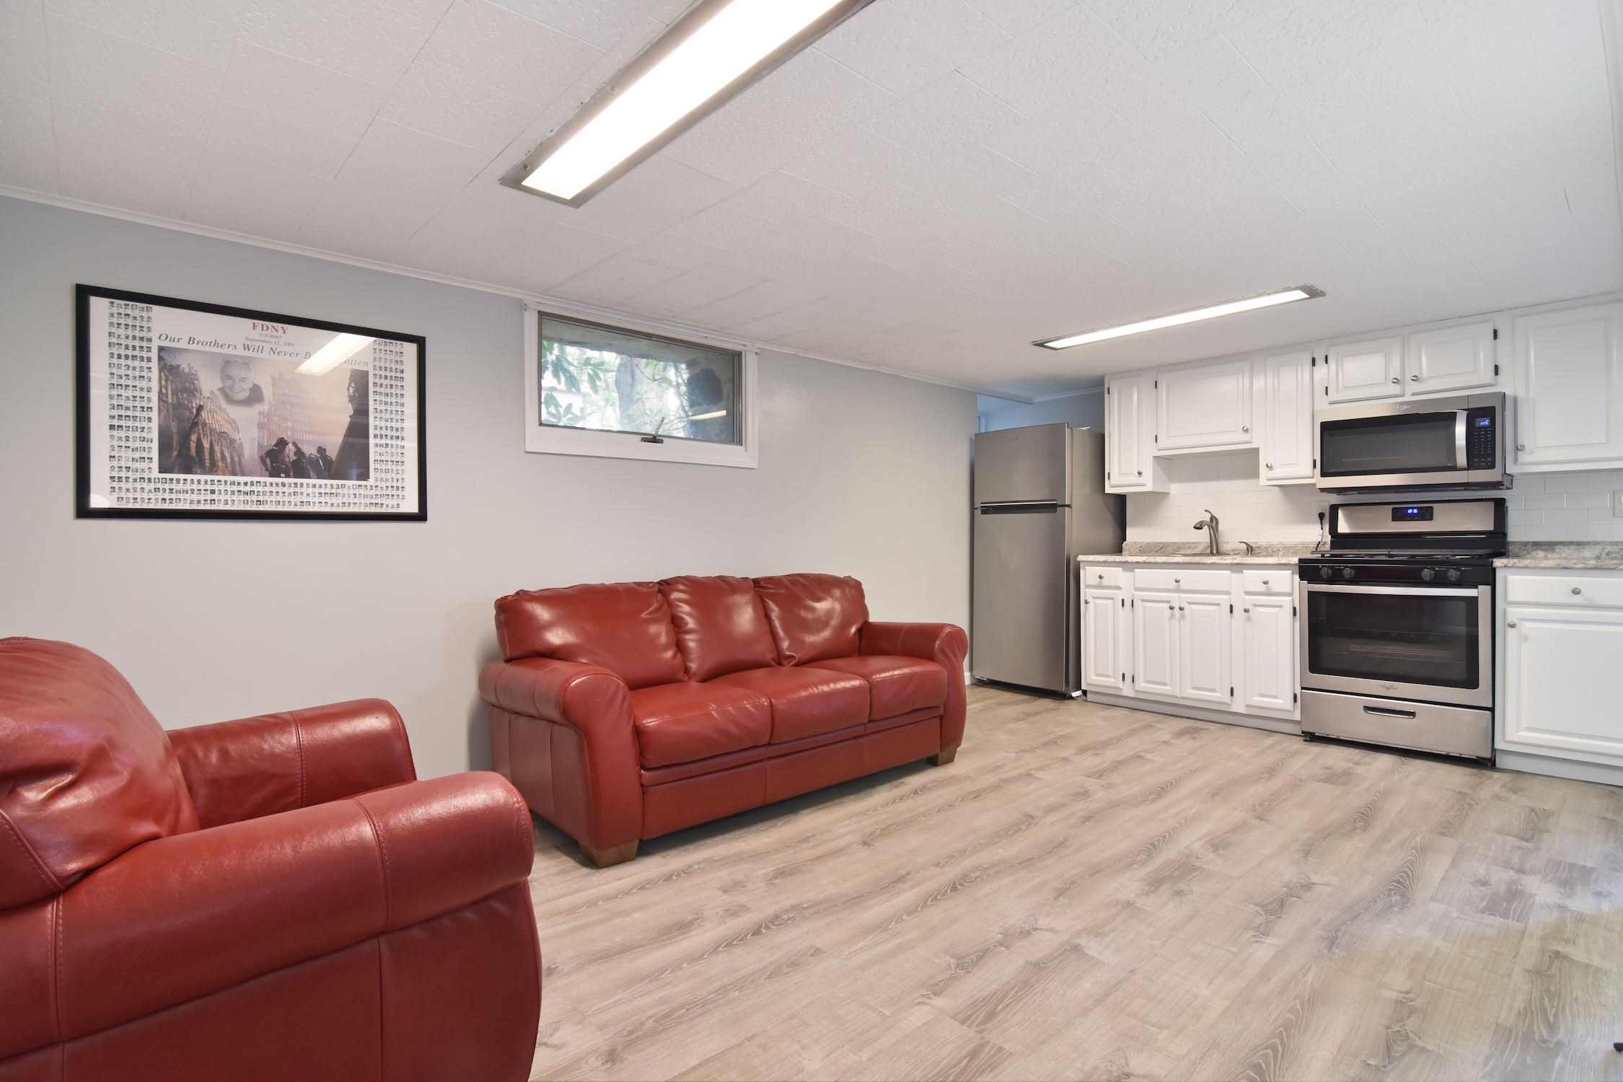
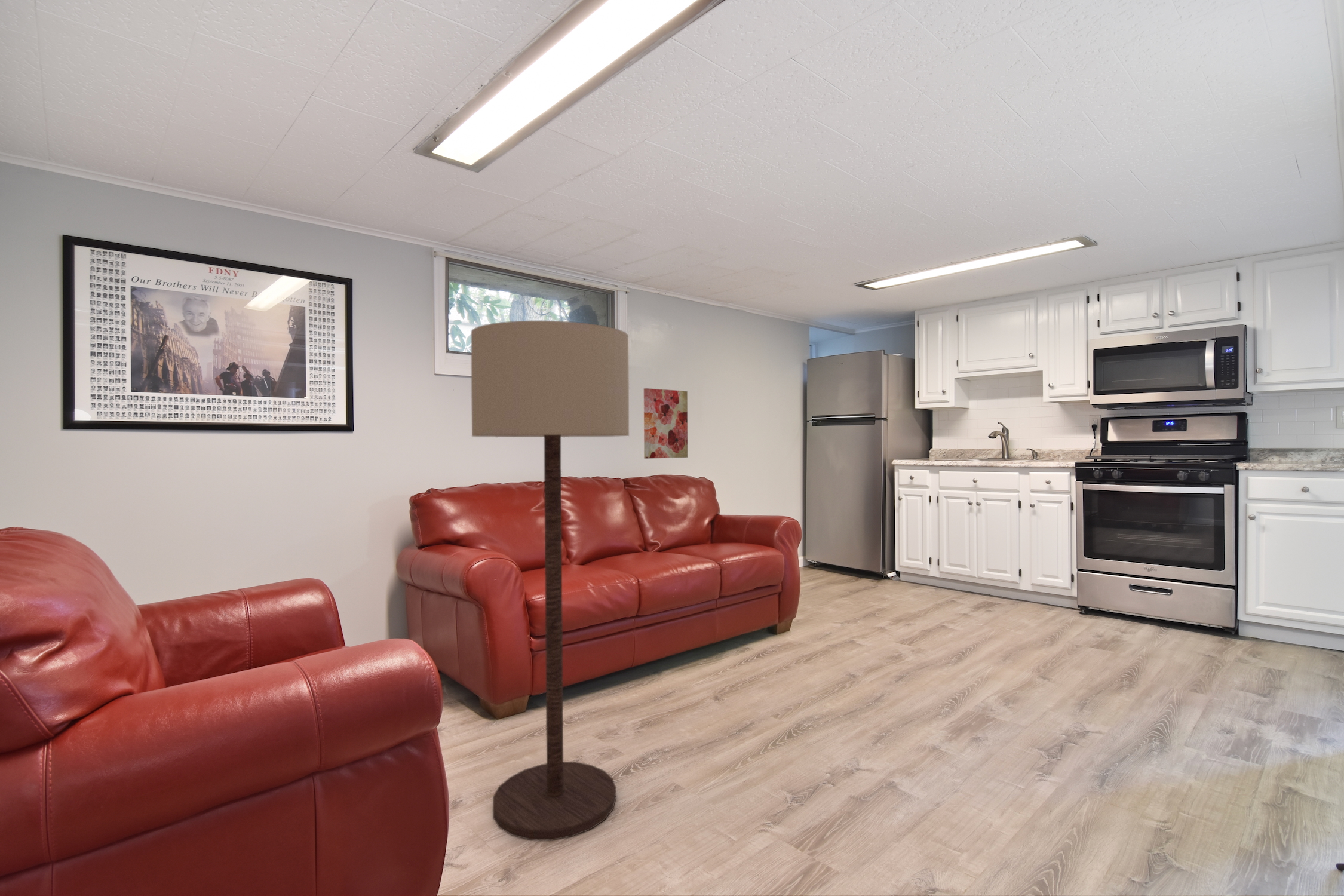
+ wall art [643,388,688,459]
+ floor lamp [470,320,630,841]
